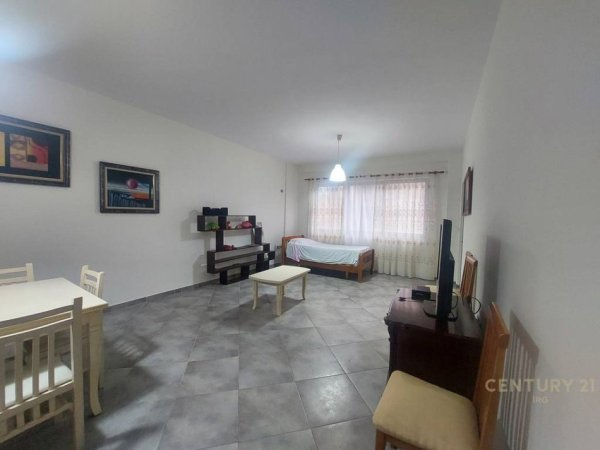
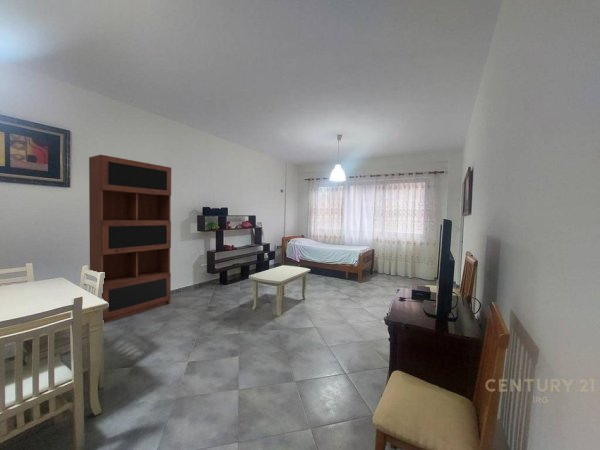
+ bookcase [88,154,172,324]
